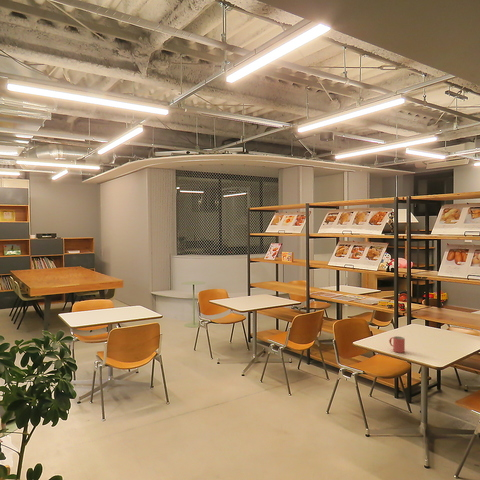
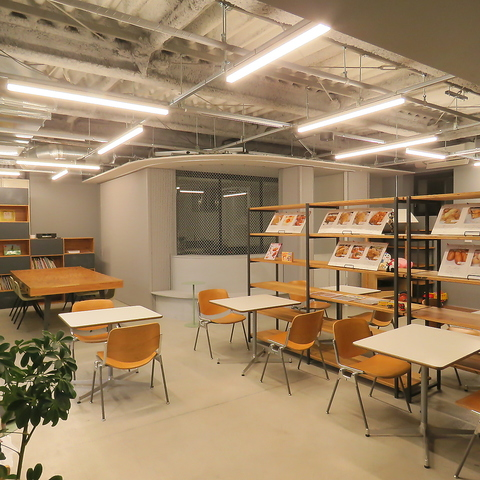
- mug [388,335,406,354]
